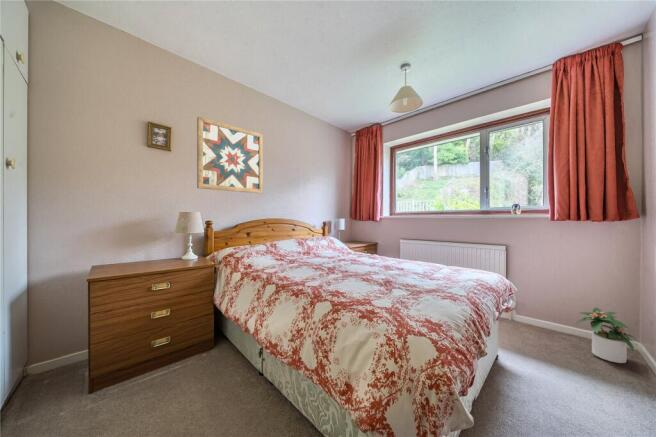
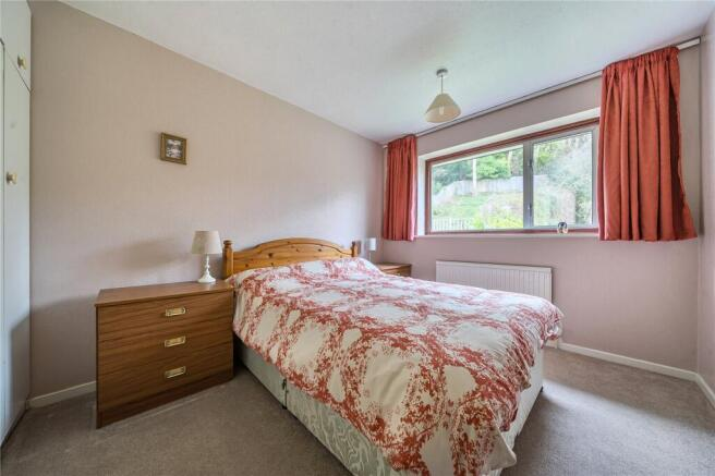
- wall art [196,116,264,194]
- potted plant [574,307,637,364]
